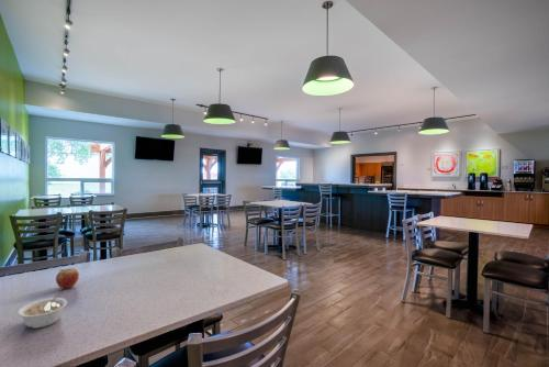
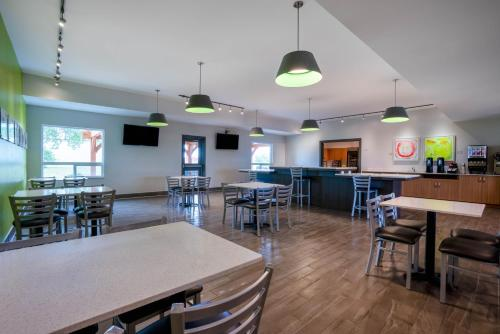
- legume [16,290,68,330]
- fruit [55,267,80,289]
